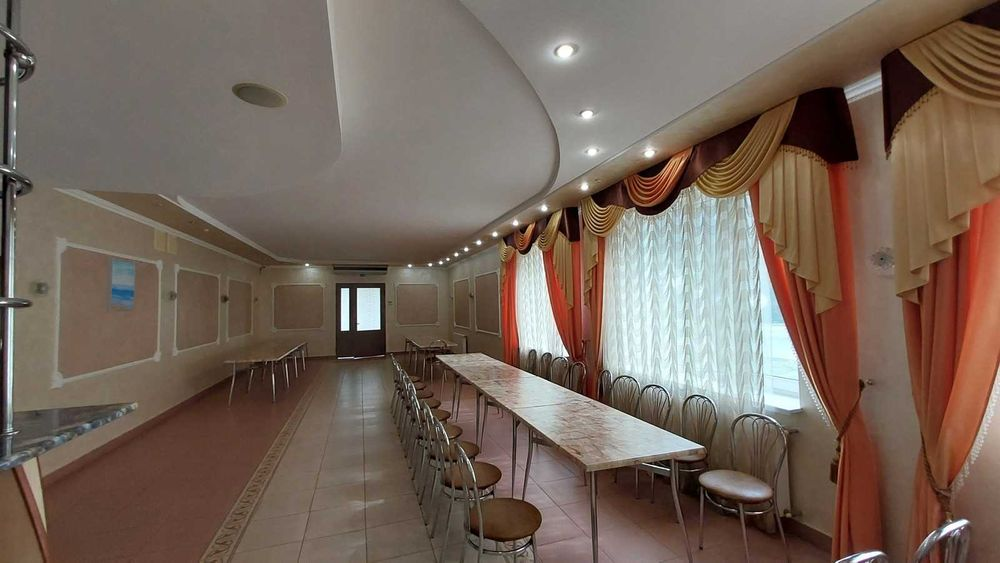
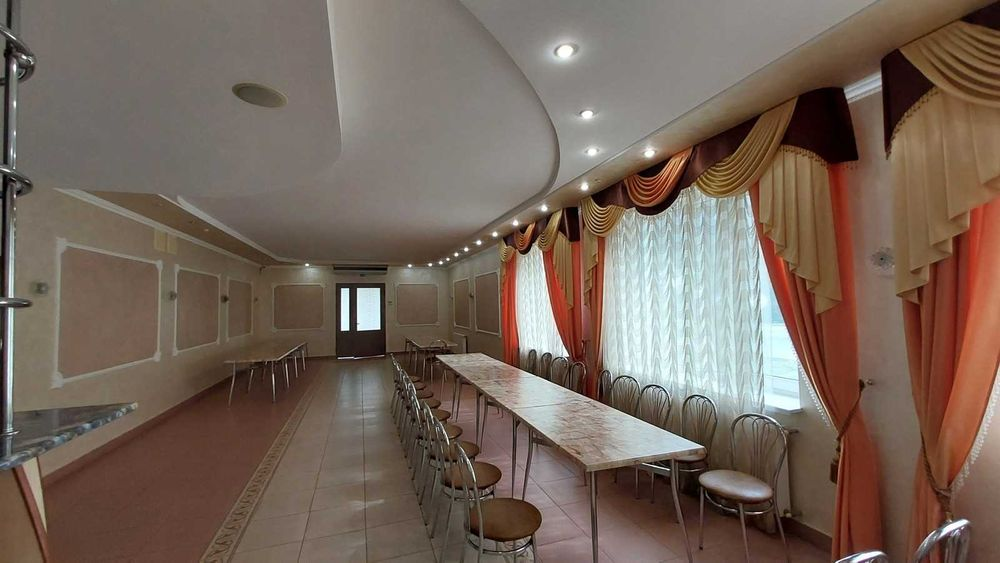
- wall art [105,257,137,313]
